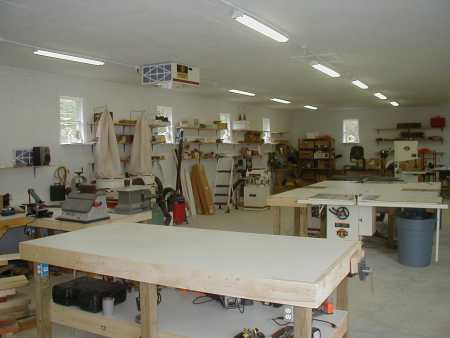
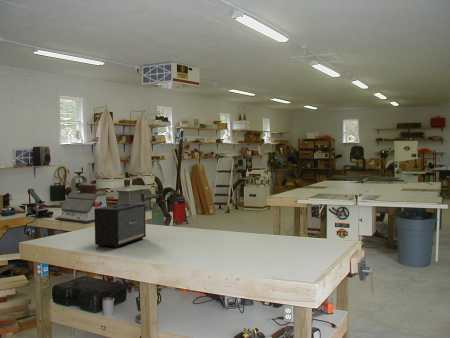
+ speaker [94,202,147,249]
